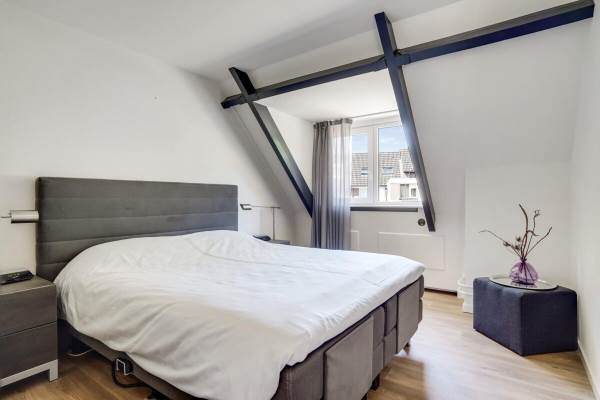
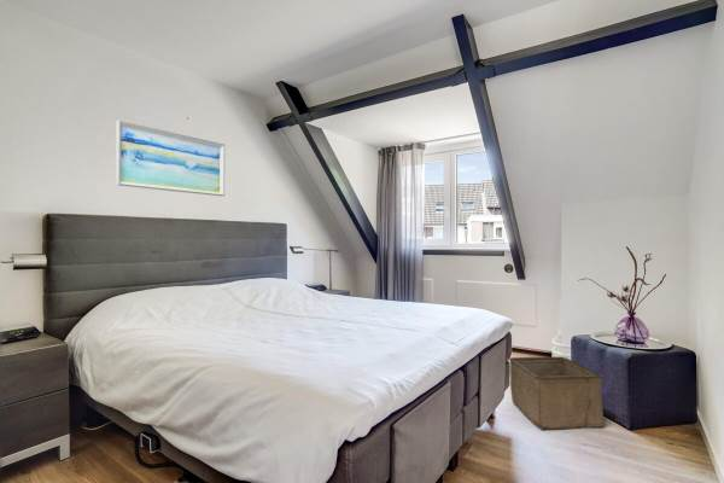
+ storage bin [508,355,606,431]
+ wall art [115,120,226,197]
